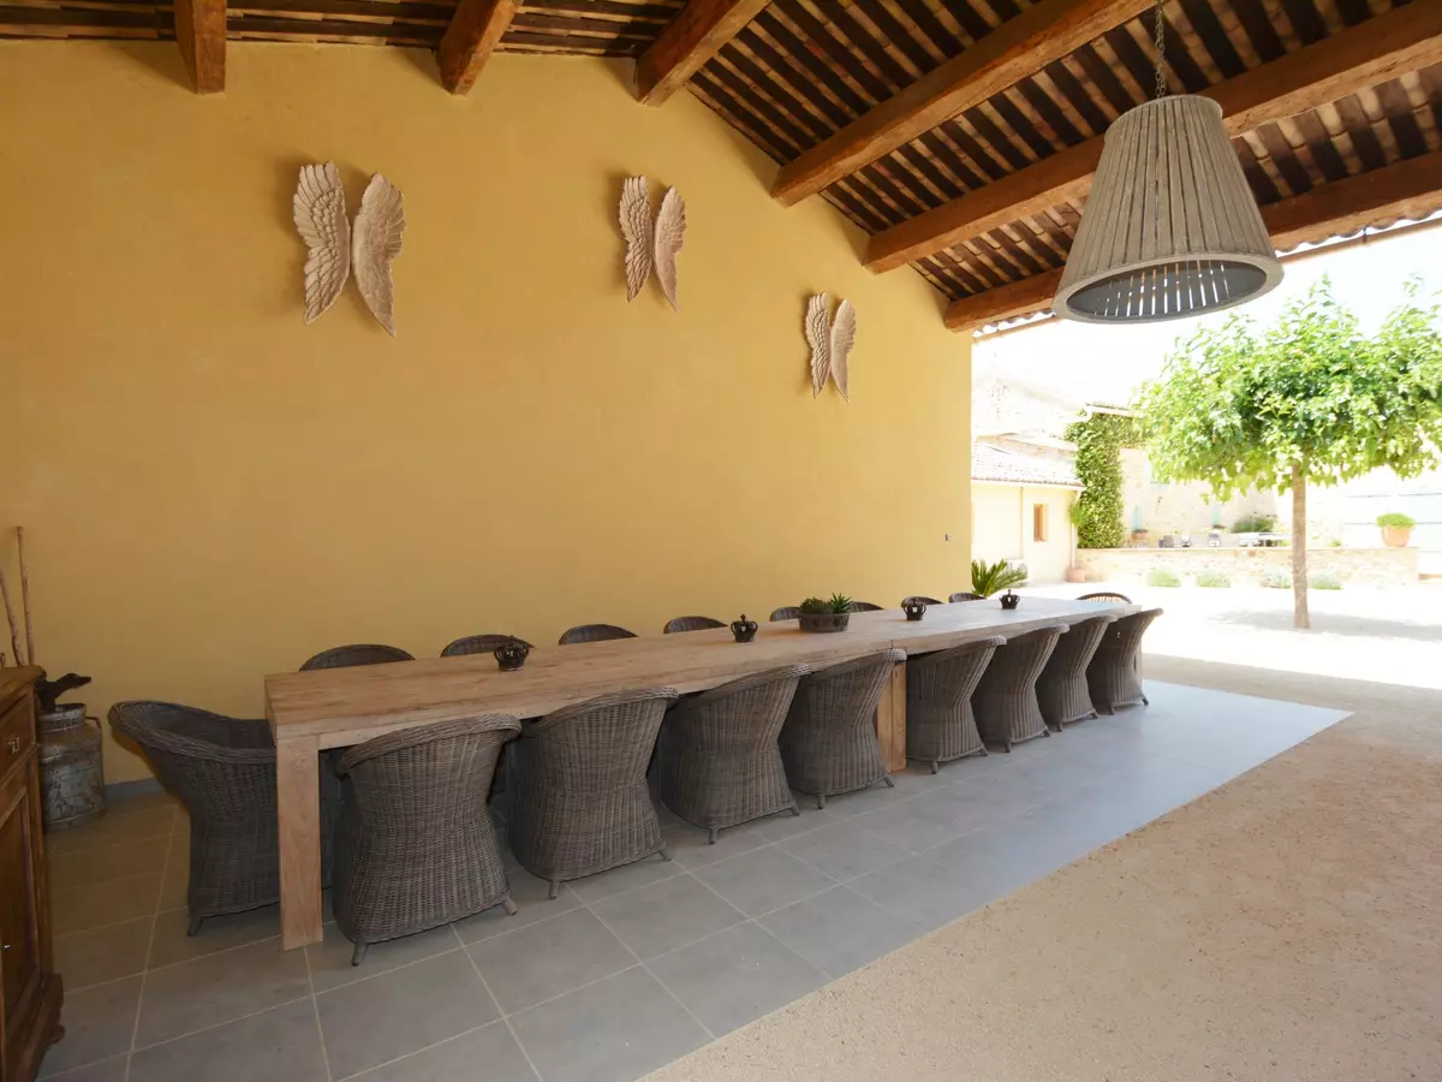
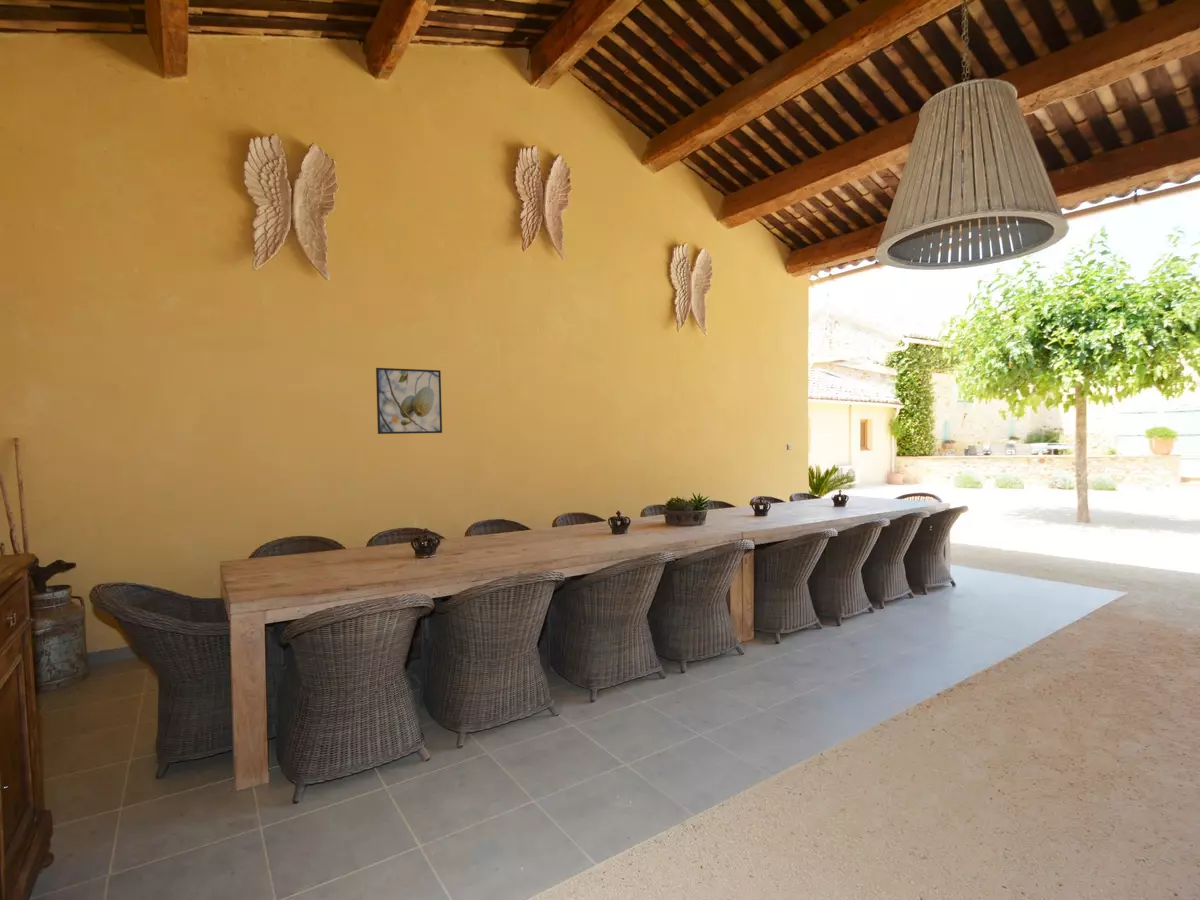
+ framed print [375,367,443,435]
